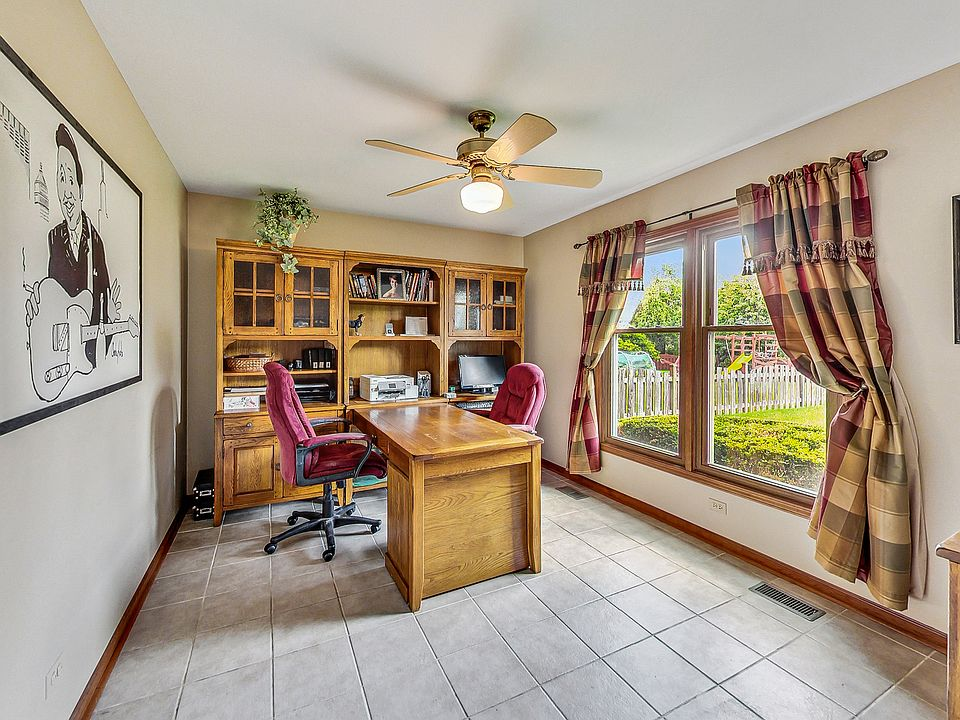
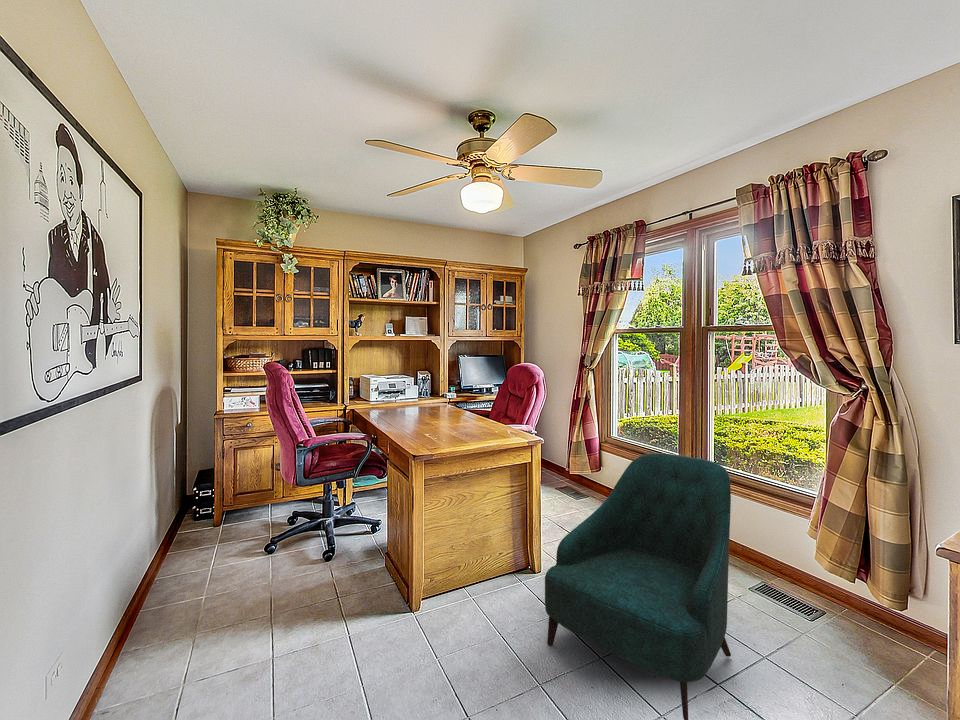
+ armchair [544,452,732,720]
